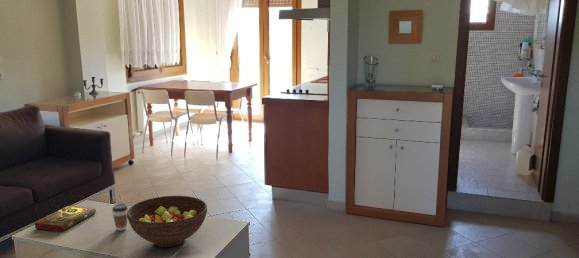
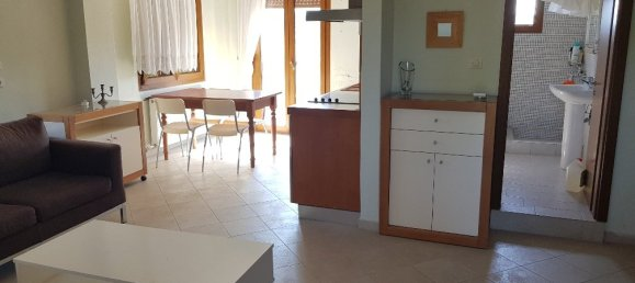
- fruit bowl [127,195,208,248]
- coffee cup [111,203,129,232]
- book [33,205,97,232]
